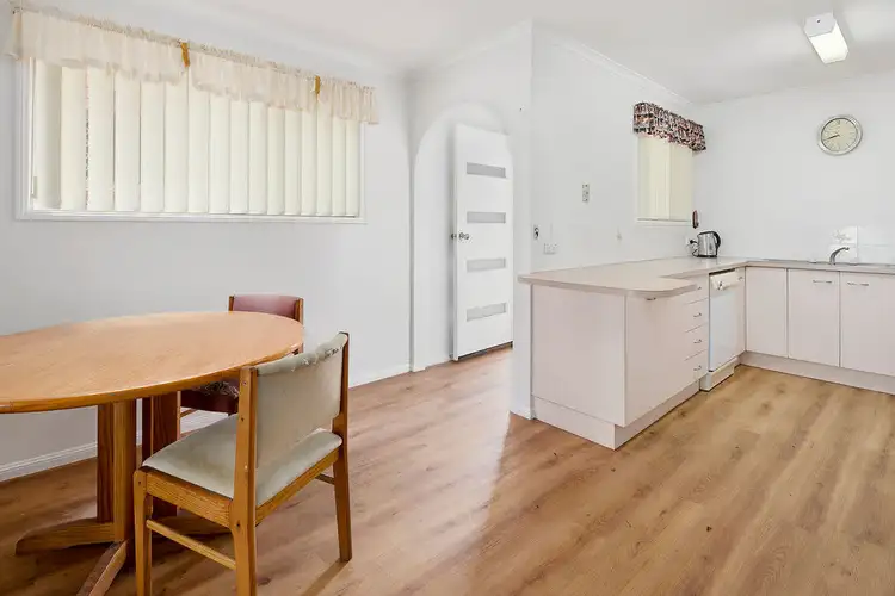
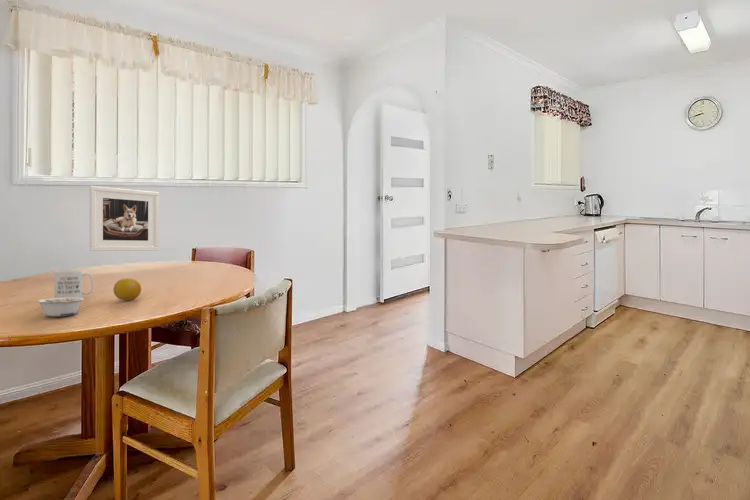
+ fruit [112,277,142,301]
+ mug [53,269,95,298]
+ legume [36,297,85,317]
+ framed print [89,185,160,252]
